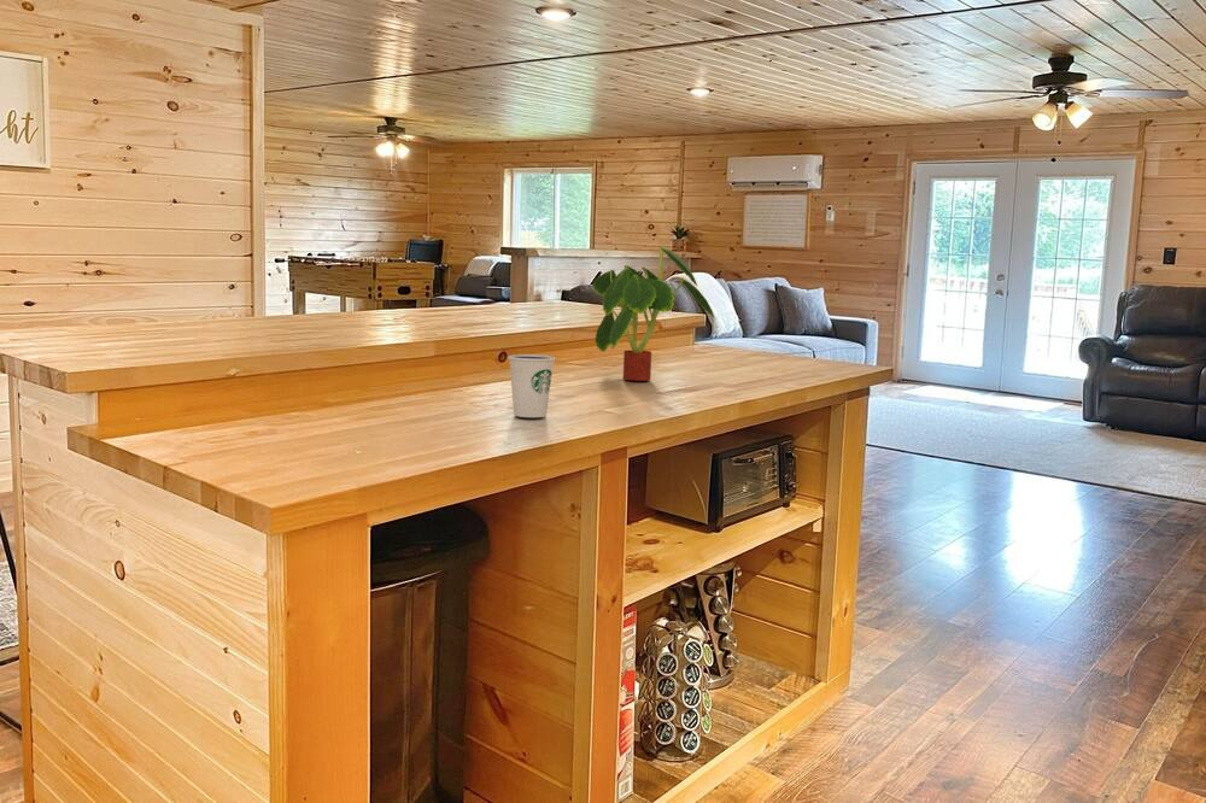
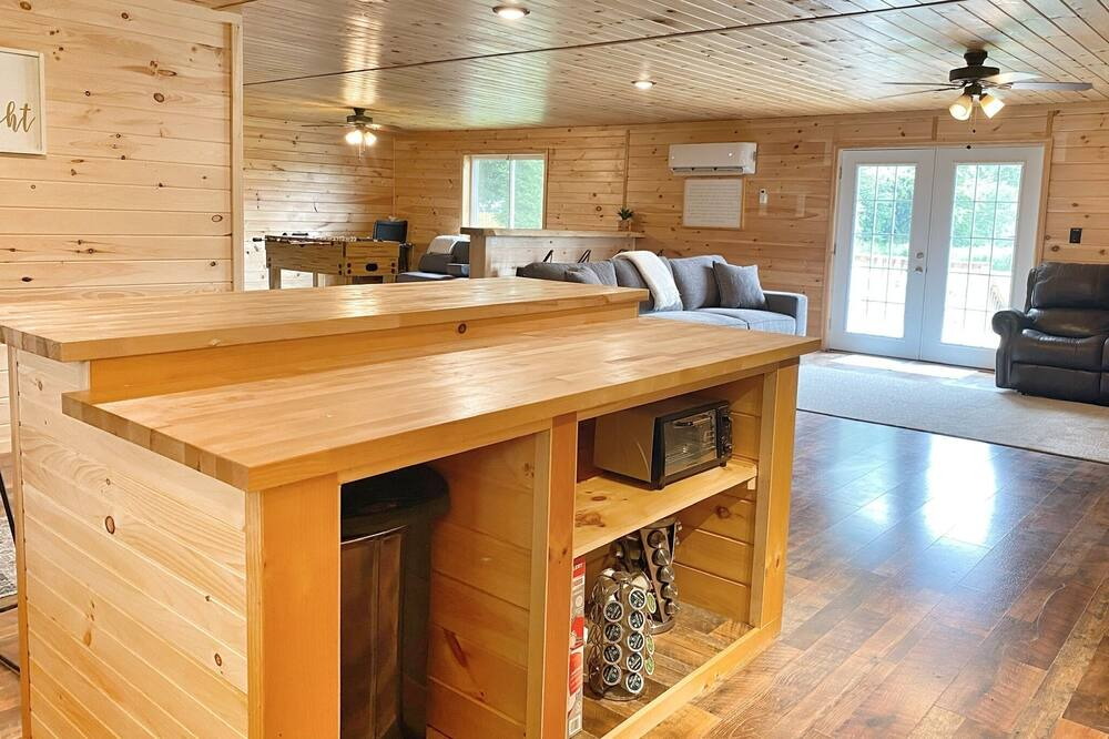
- plant [591,246,715,382]
- dixie cup [507,353,556,418]
